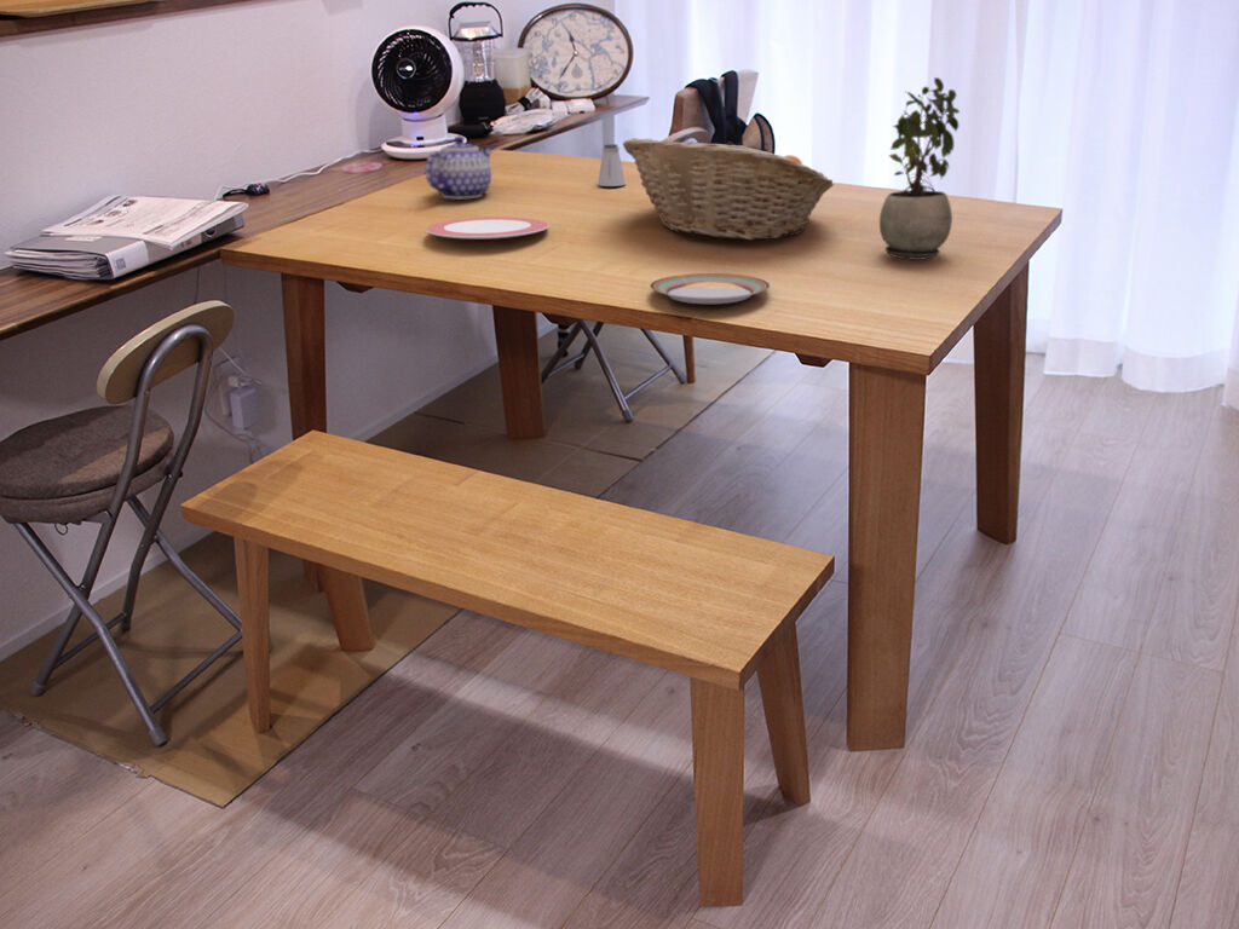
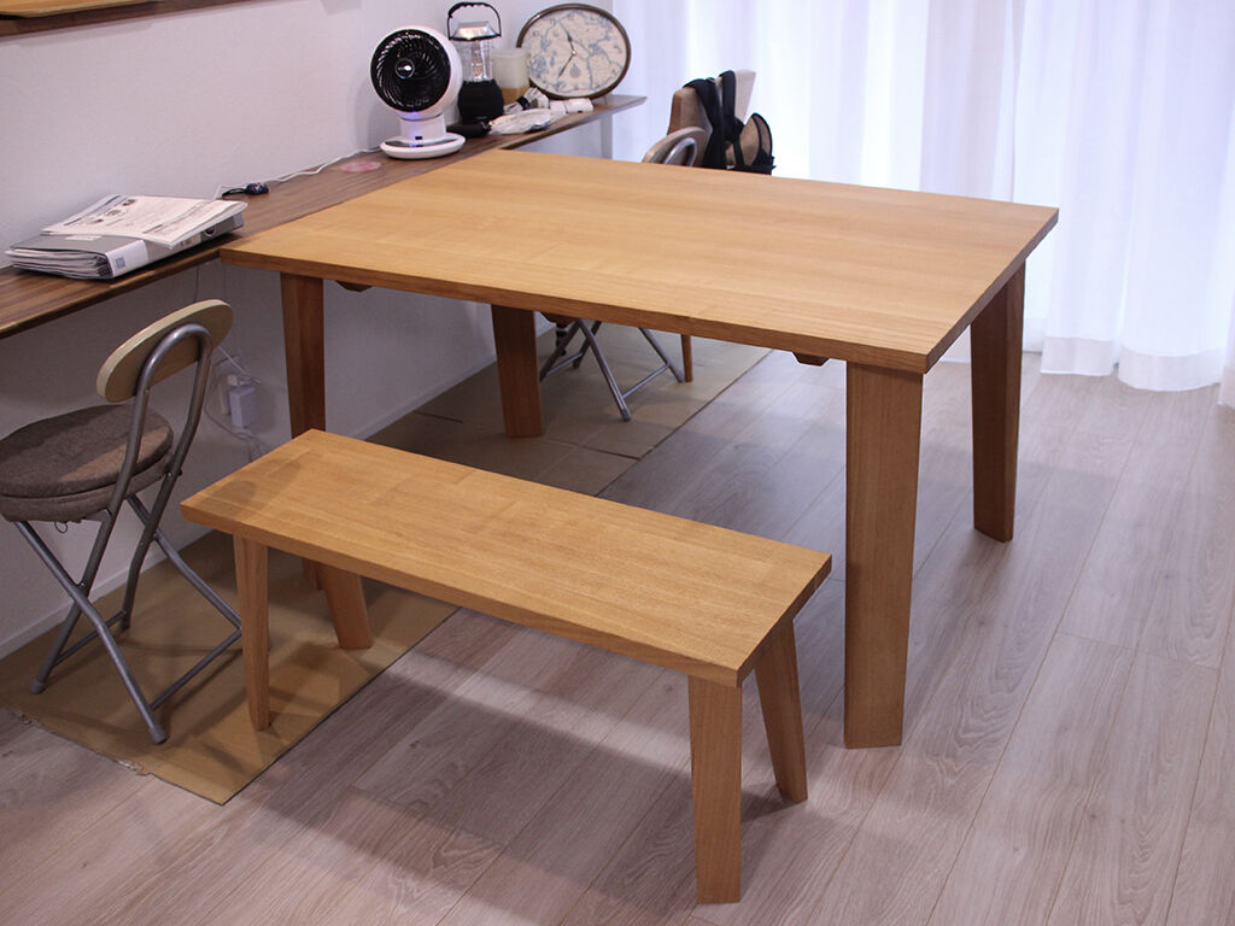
- fruit basket [622,137,835,241]
- saltshaker [597,143,627,187]
- plate [649,272,771,305]
- teapot [425,135,494,200]
- plate [425,217,551,241]
- potted plant [878,76,961,261]
